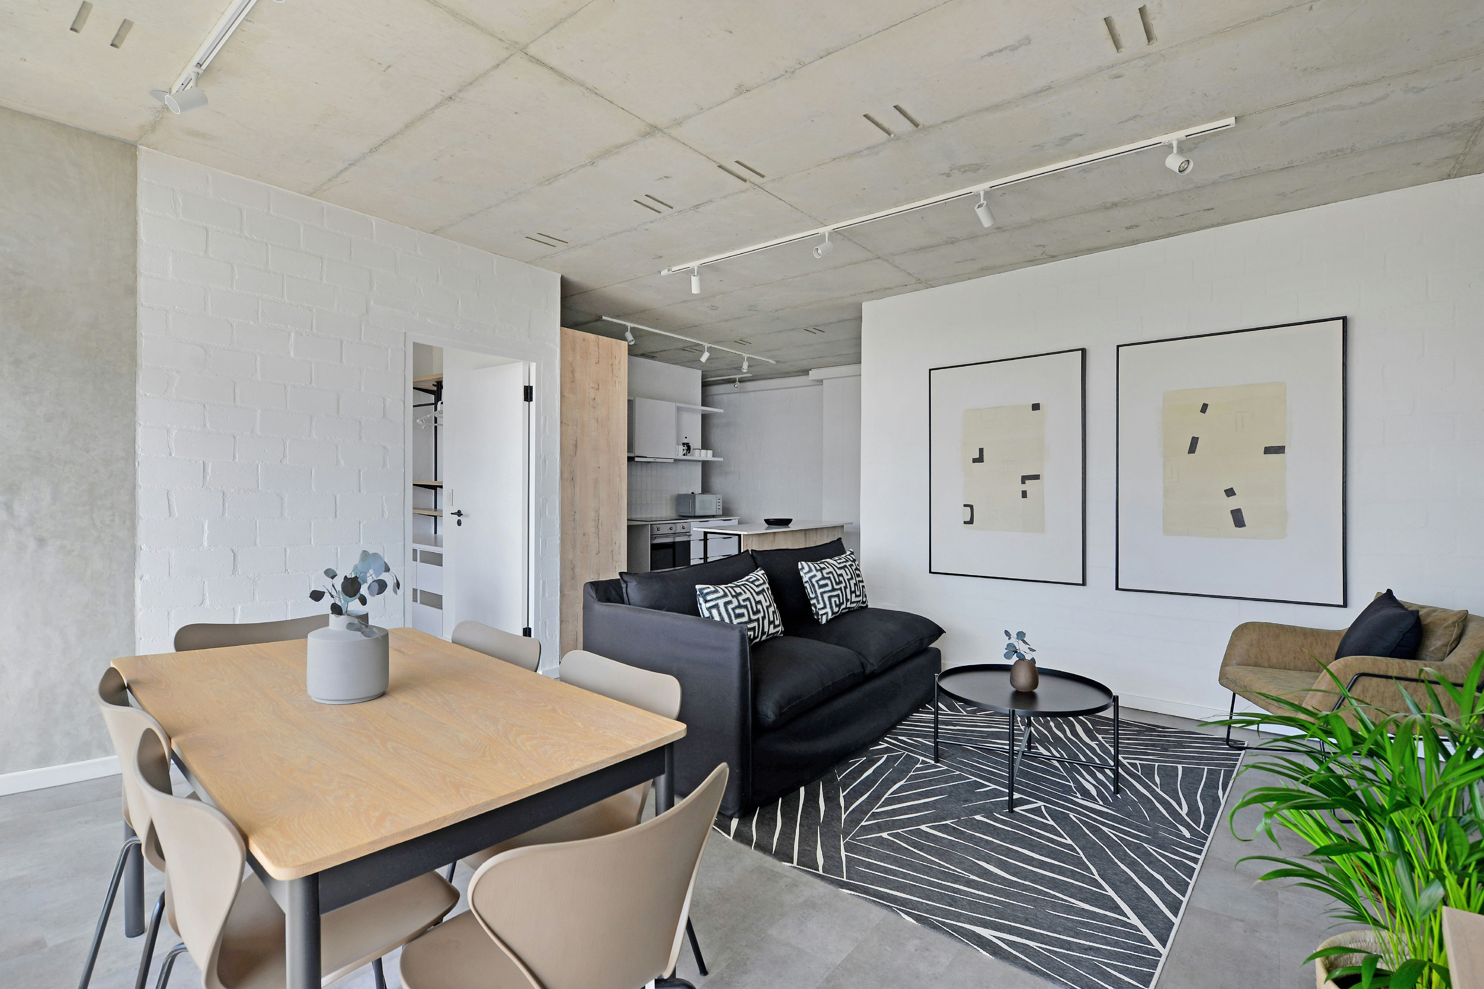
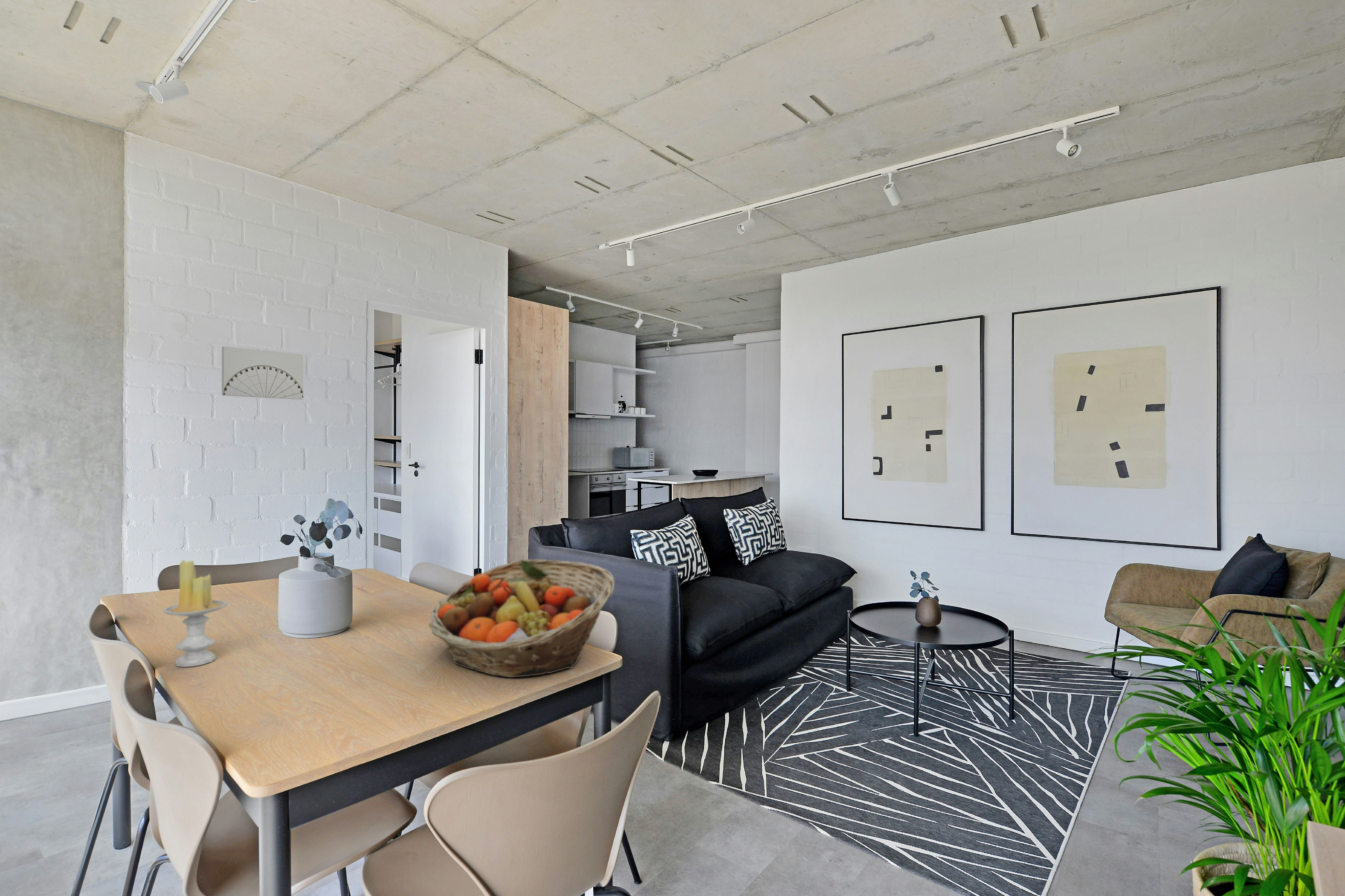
+ candle [163,560,228,667]
+ wall art [221,346,303,400]
+ fruit basket [429,559,615,678]
